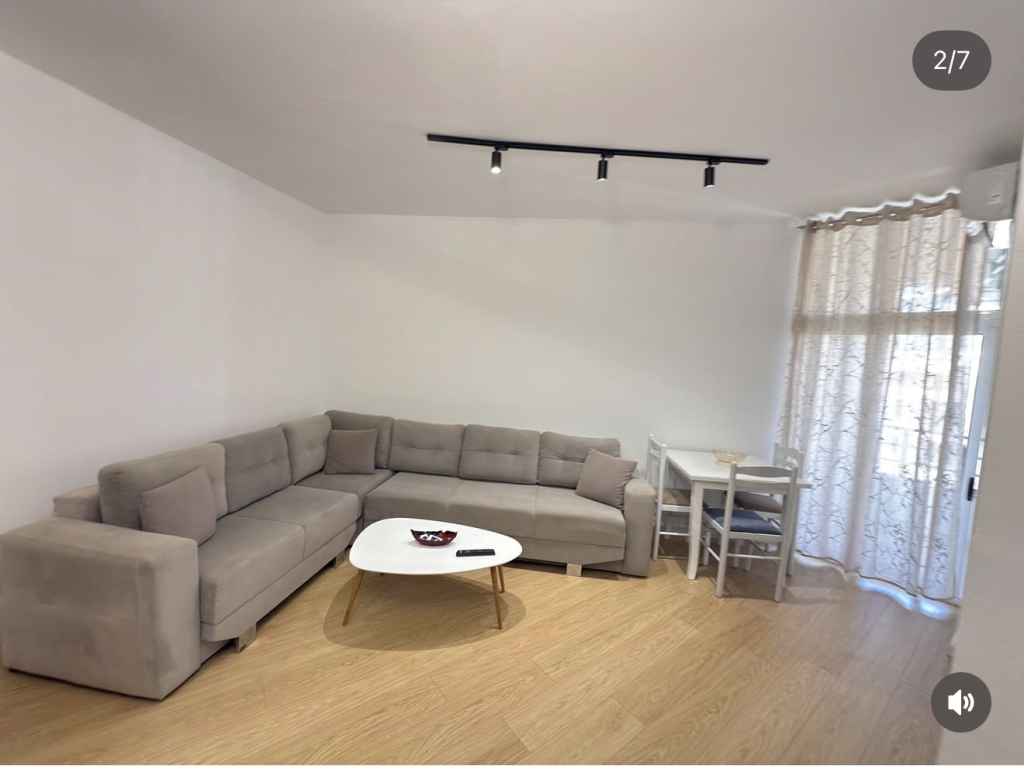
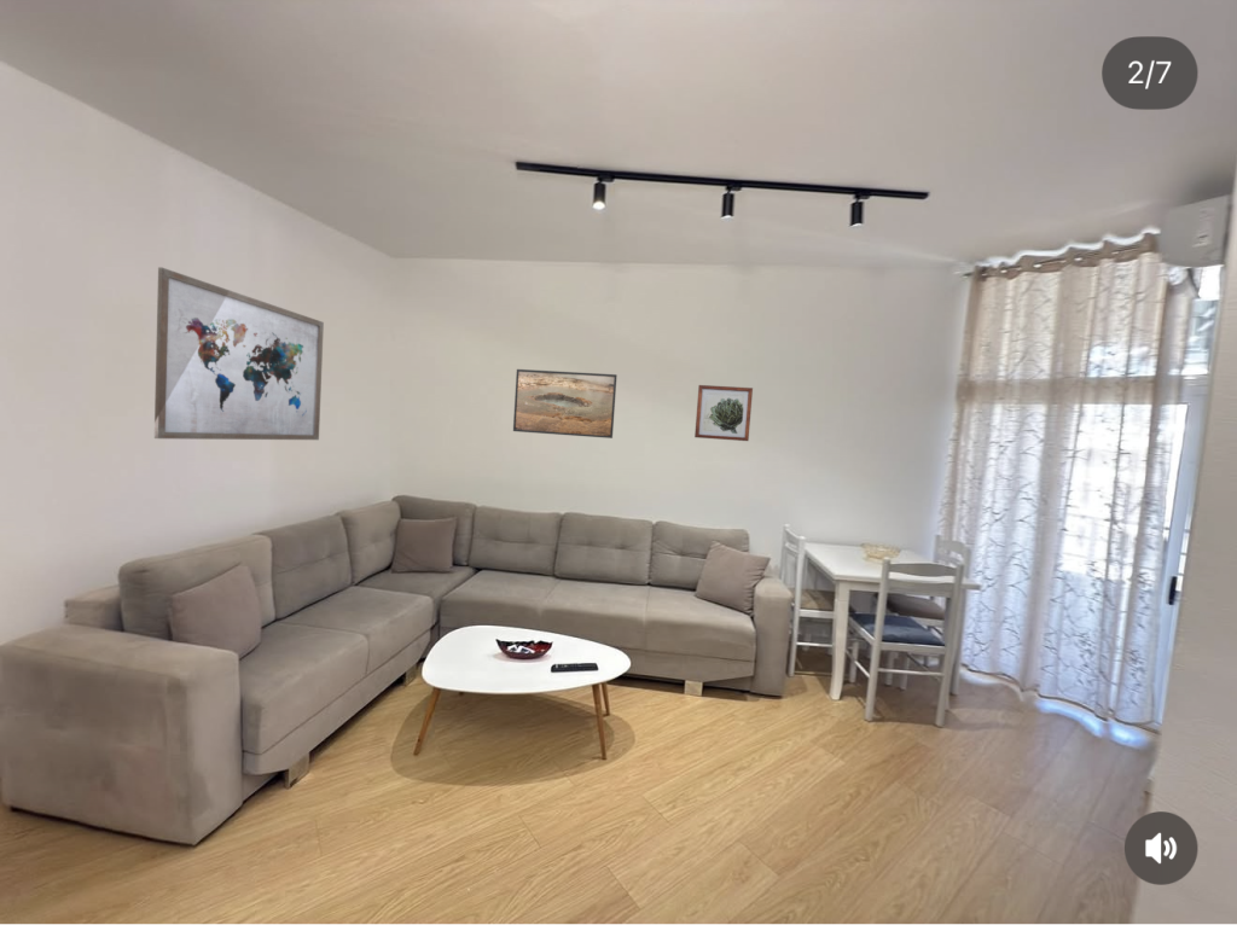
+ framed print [512,368,618,440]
+ wall art [153,266,325,441]
+ wall art [693,384,754,442]
